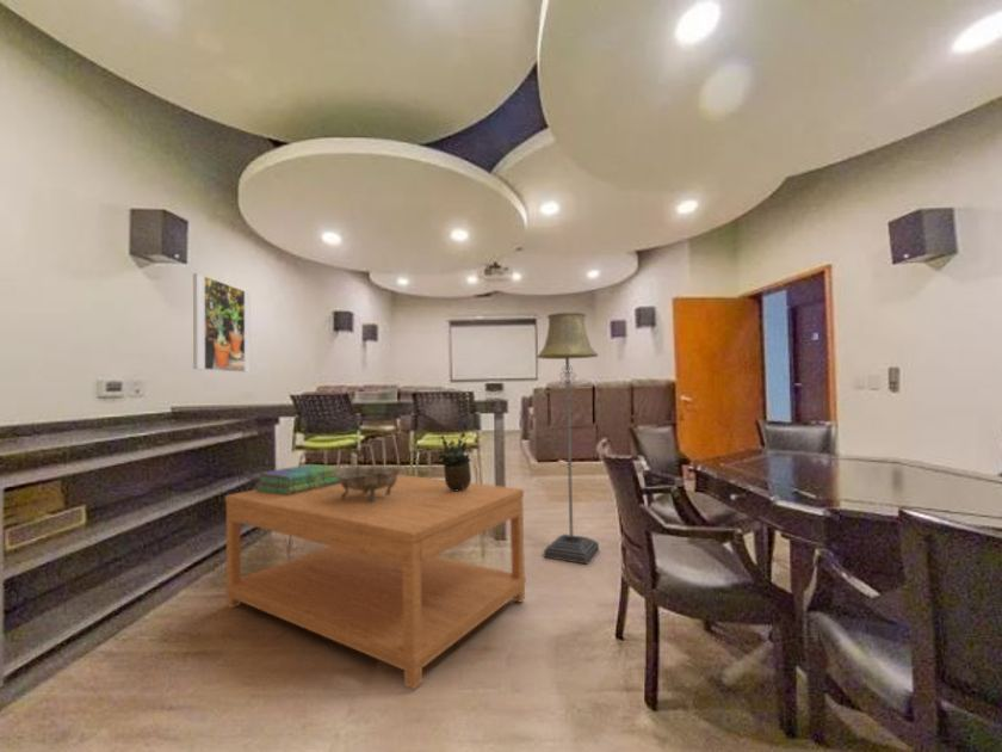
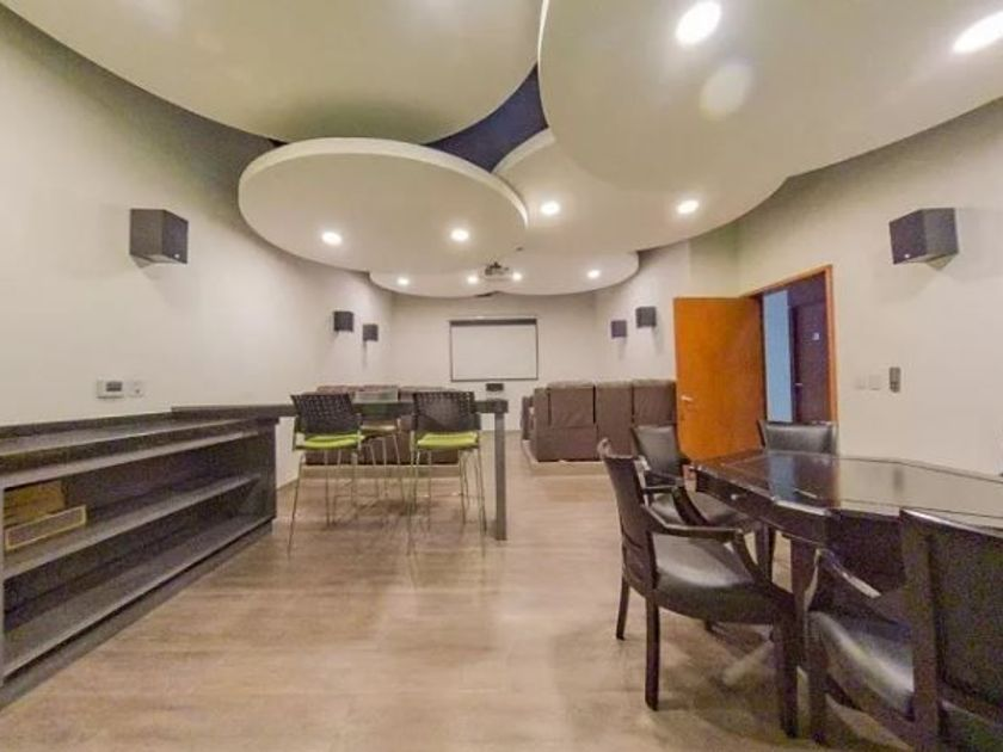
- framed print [192,272,252,374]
- decorative bowl [332,464,406,503]
- potted plant [438,425,472,492]
- floor lamp [536,312,600,565]
- coffee table [224,474,527,690]
- stack of books [256,463,341,495]
